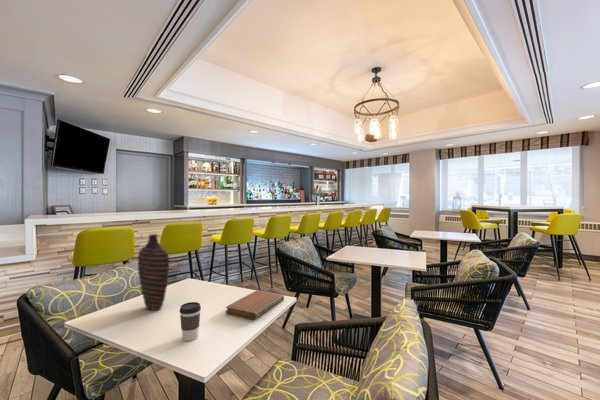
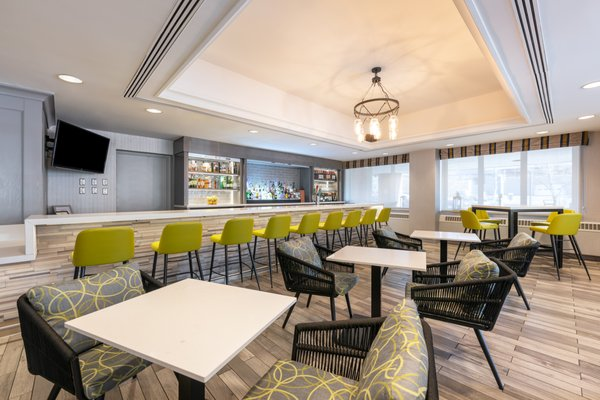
- coffee cup [179,301,202,342]
- notebook [225,289,285,320]
- decorative vase [137,233,171,311]
